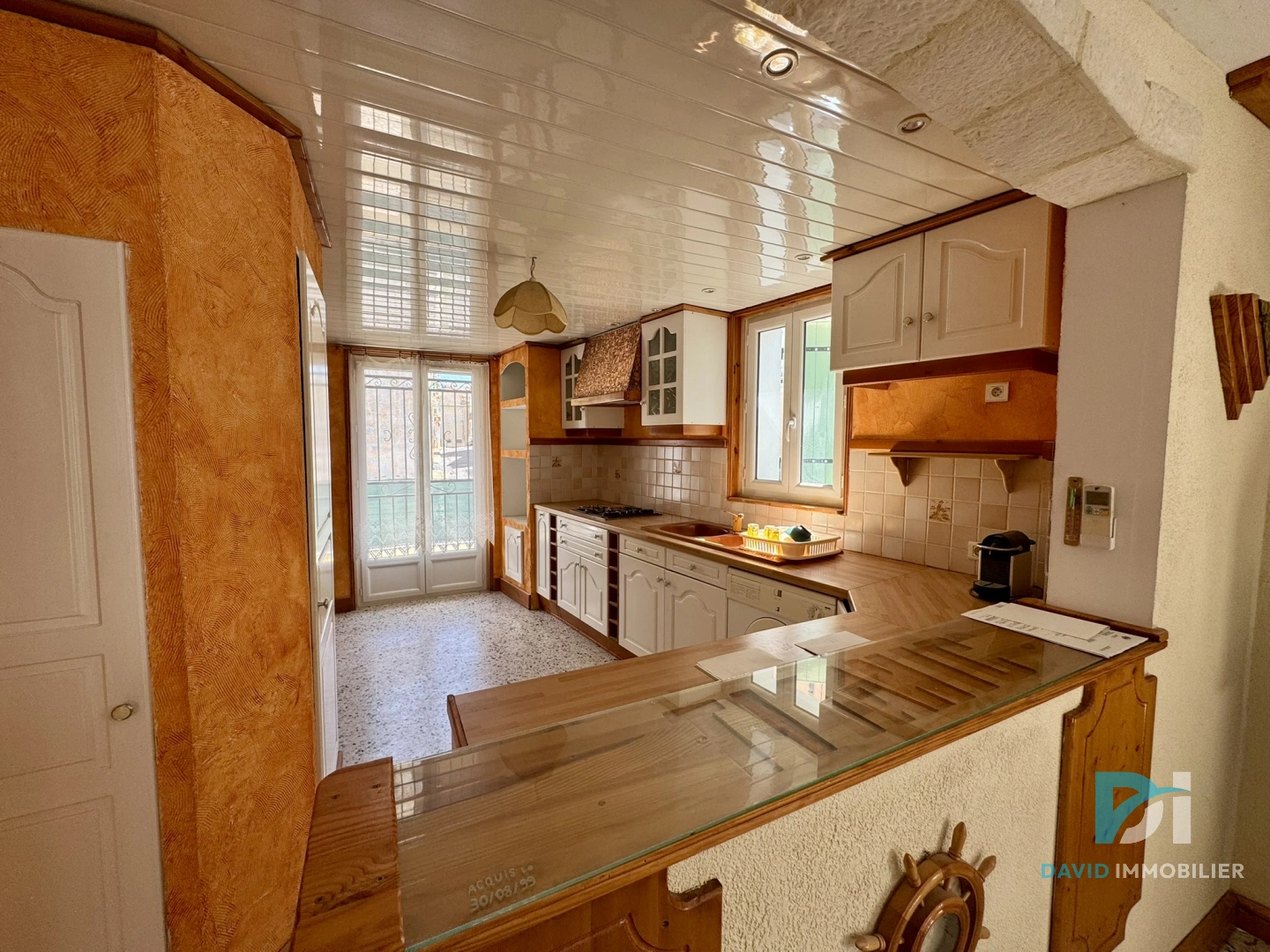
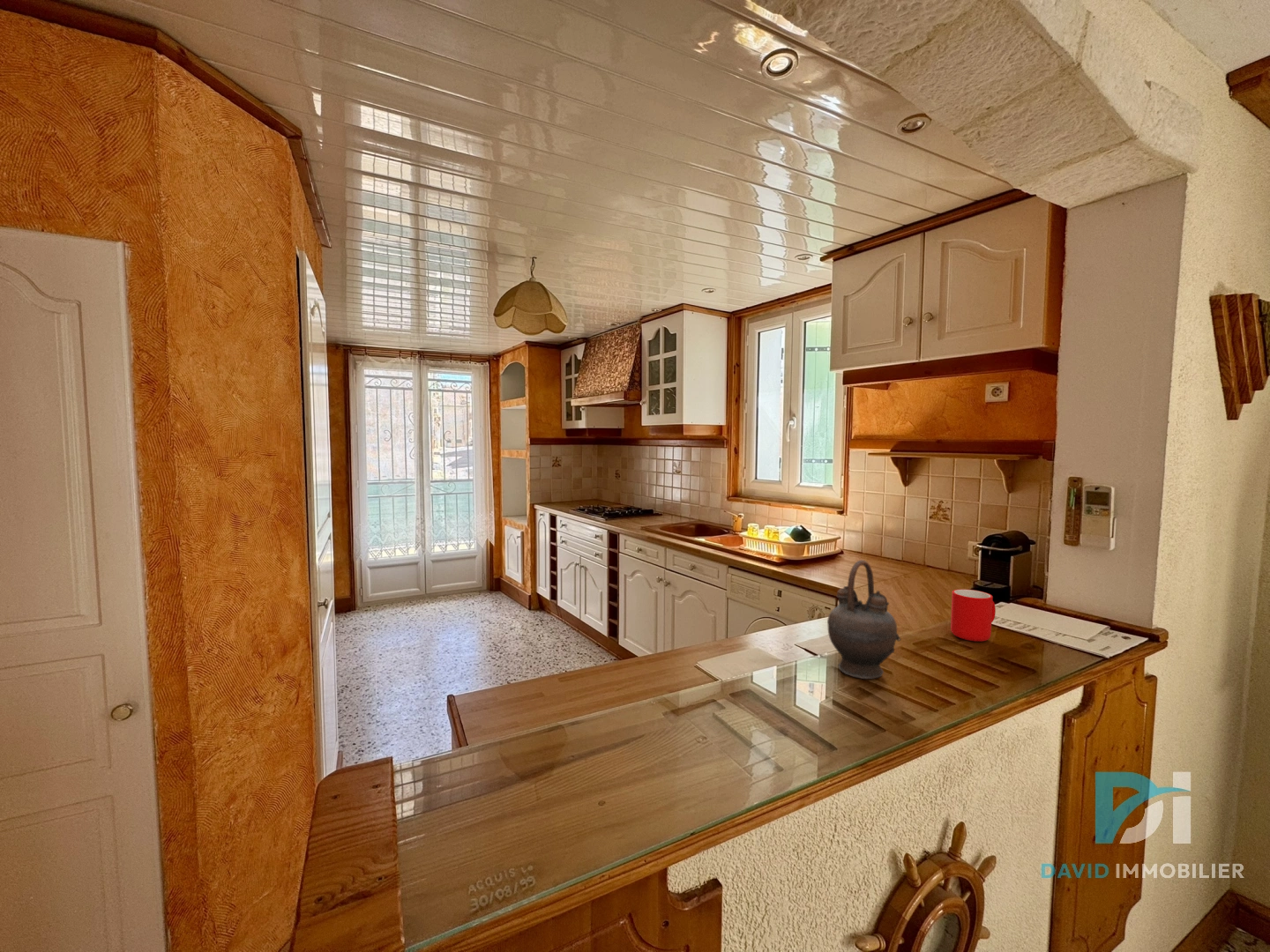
+ teapot [826,559,901,680]
+ cup [950,589,997,643]
